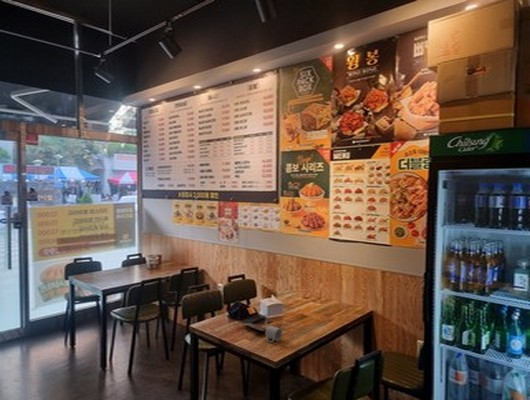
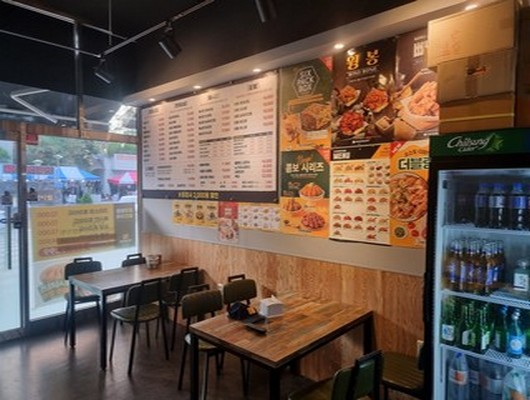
- cup [265,325,283,343]
